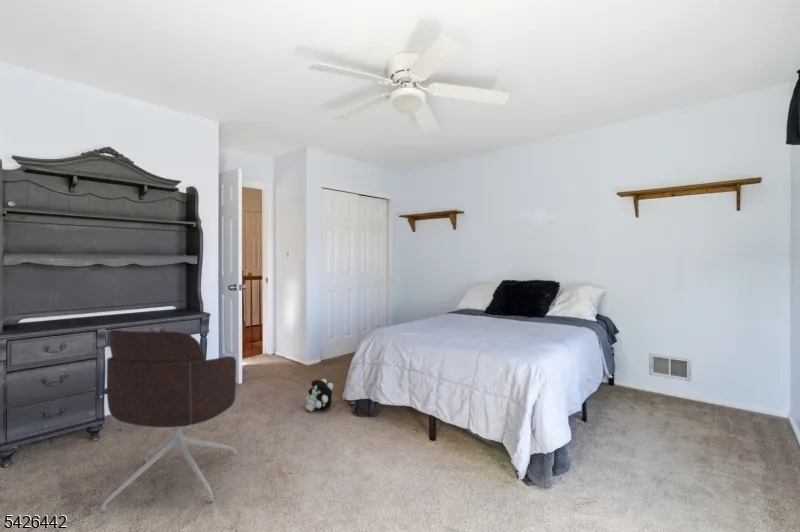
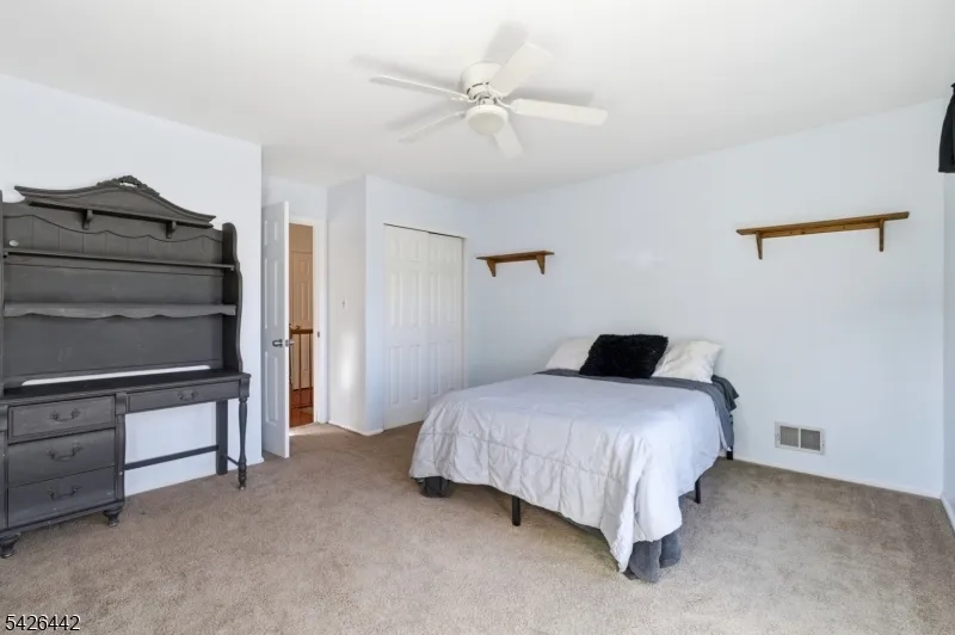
- office chair [100,329,237,514]
- plush toy [305,378,334,412]
